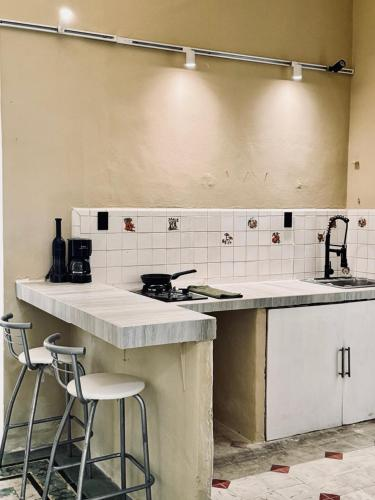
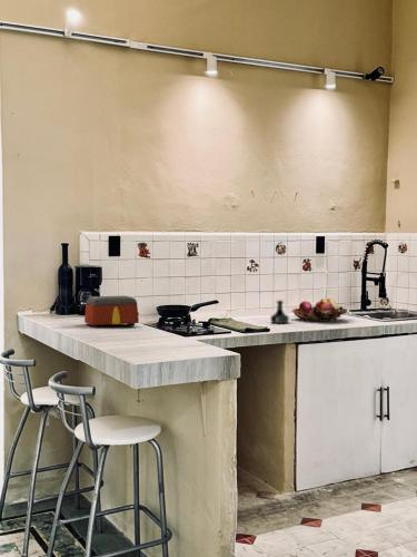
+ toaster [83,294,140,329]
+ tequila bottle [269,300,290,324]
+ fruit basket [291,297,348,323]
